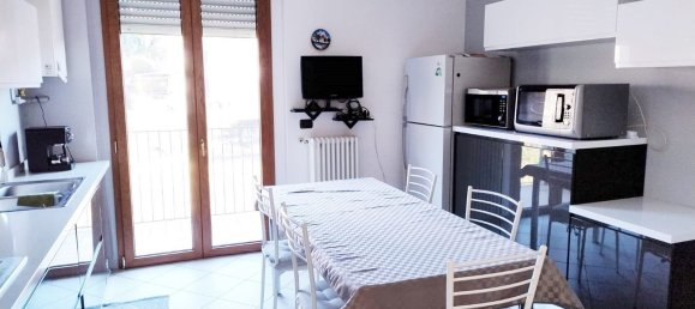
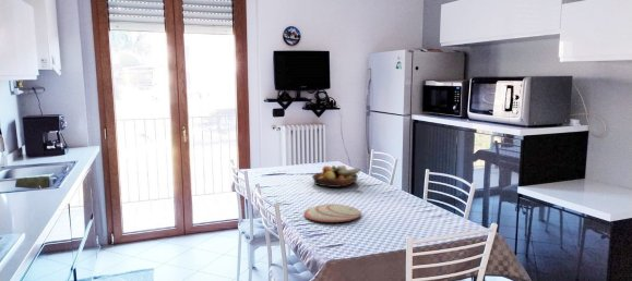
+ plate [303,203,361,223]
+ fruit bowl [311,164,361,188]
